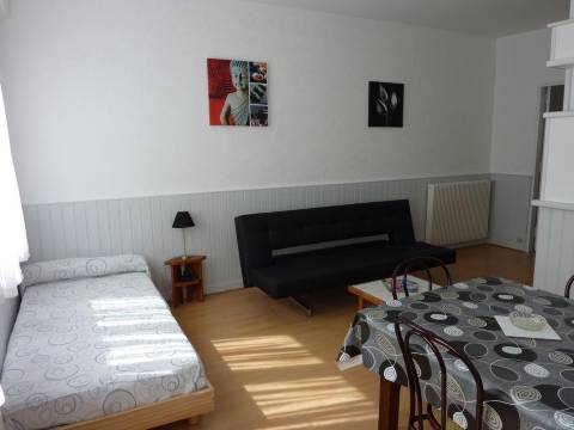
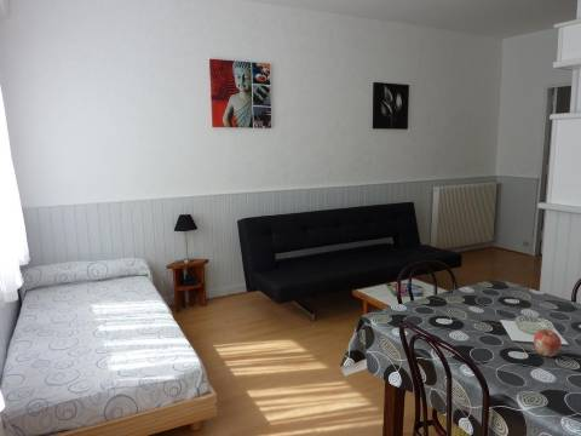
+ fruit [533,328,563,358]
